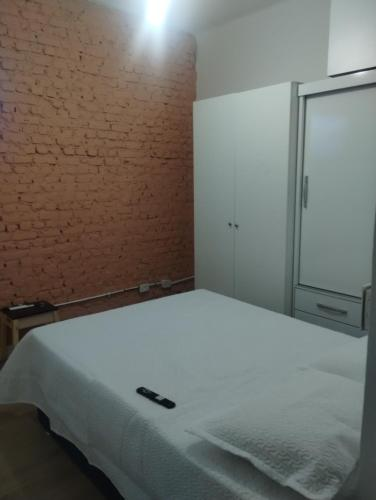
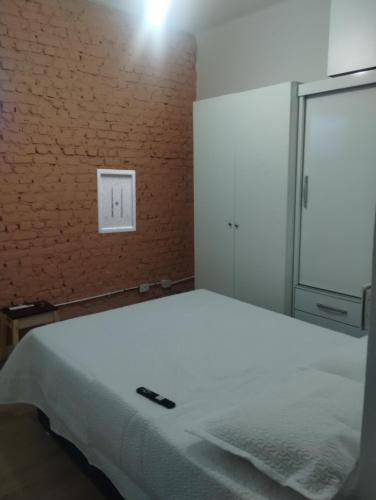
+ wall art [96,168,137,234]
